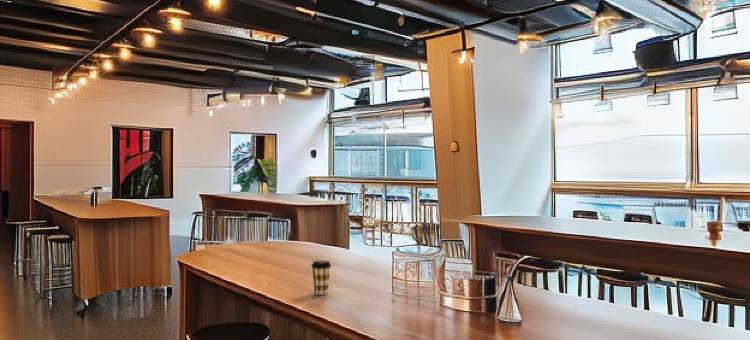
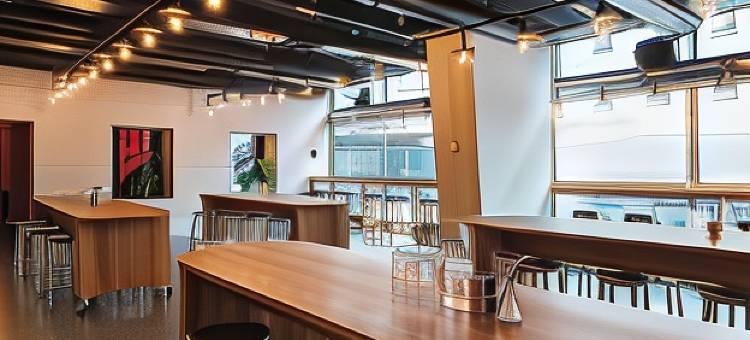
- coffee cup [310,260,332,296]
